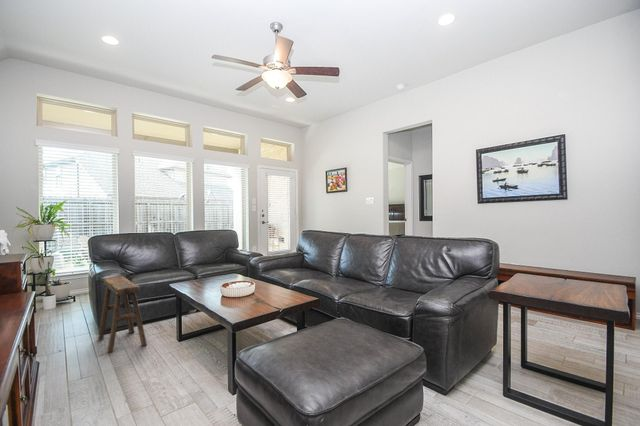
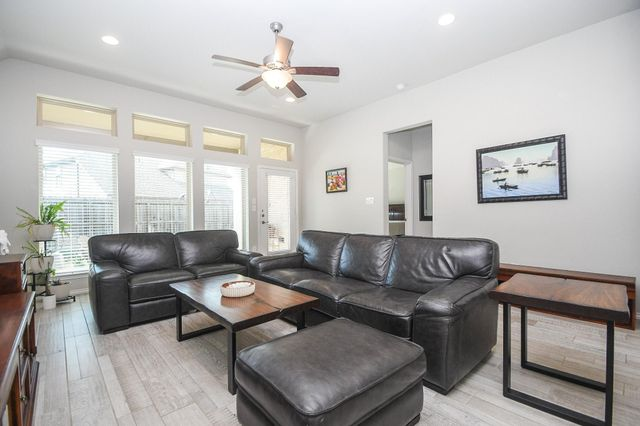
- stool [97,275,148,354]
